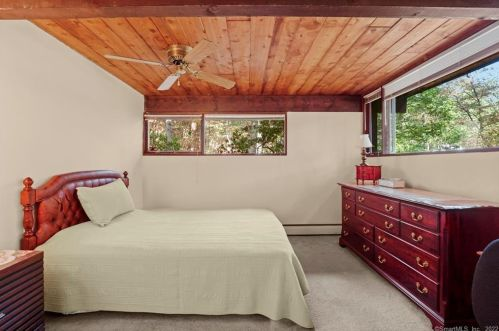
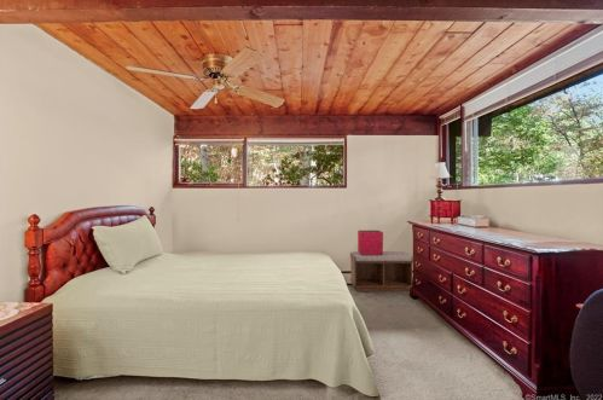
+ storage bin [356,230,384,255]
+ bench [349,250,414,292]
